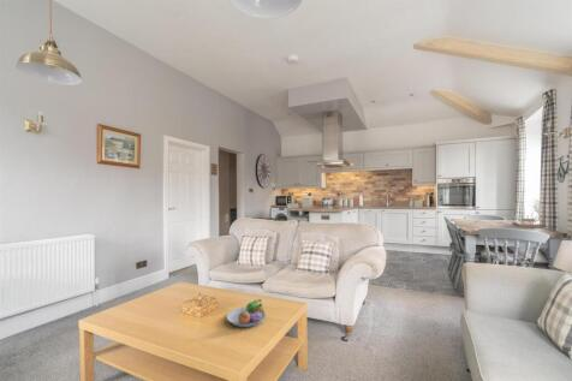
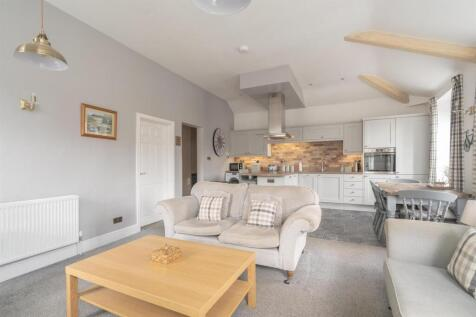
- fruit bowl [226,298,267,328]
